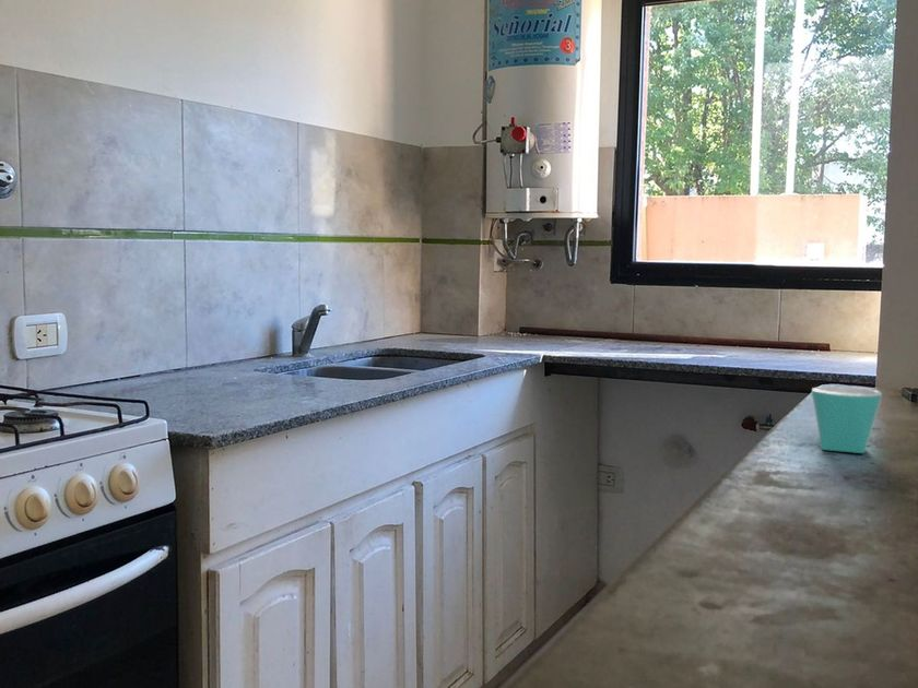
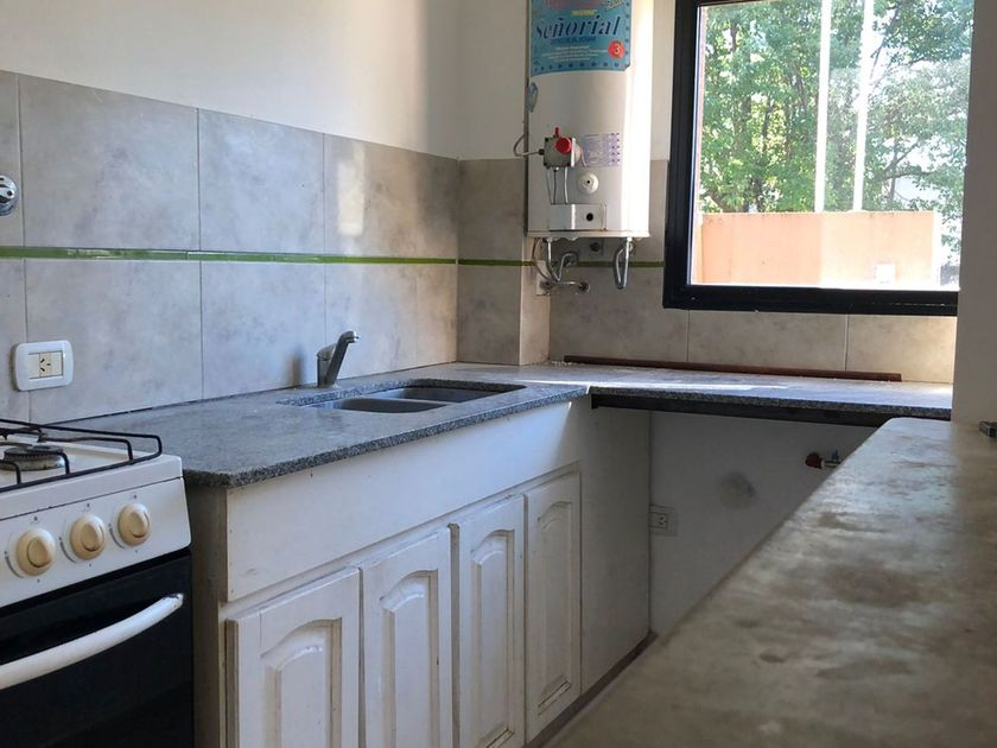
- mug [811,385,883,454]
